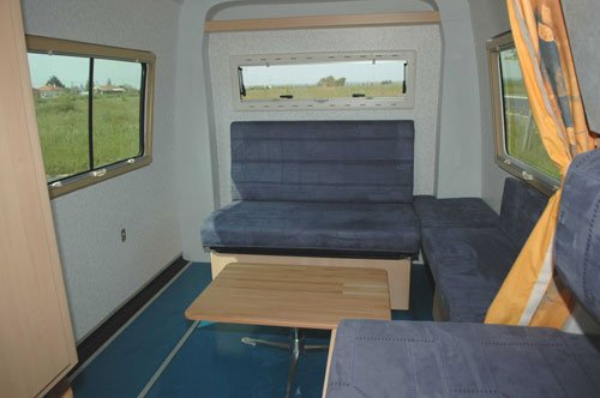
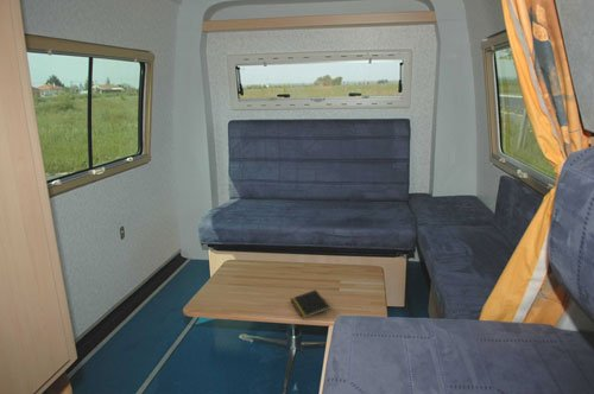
+ notepad [290,288,331,320]
